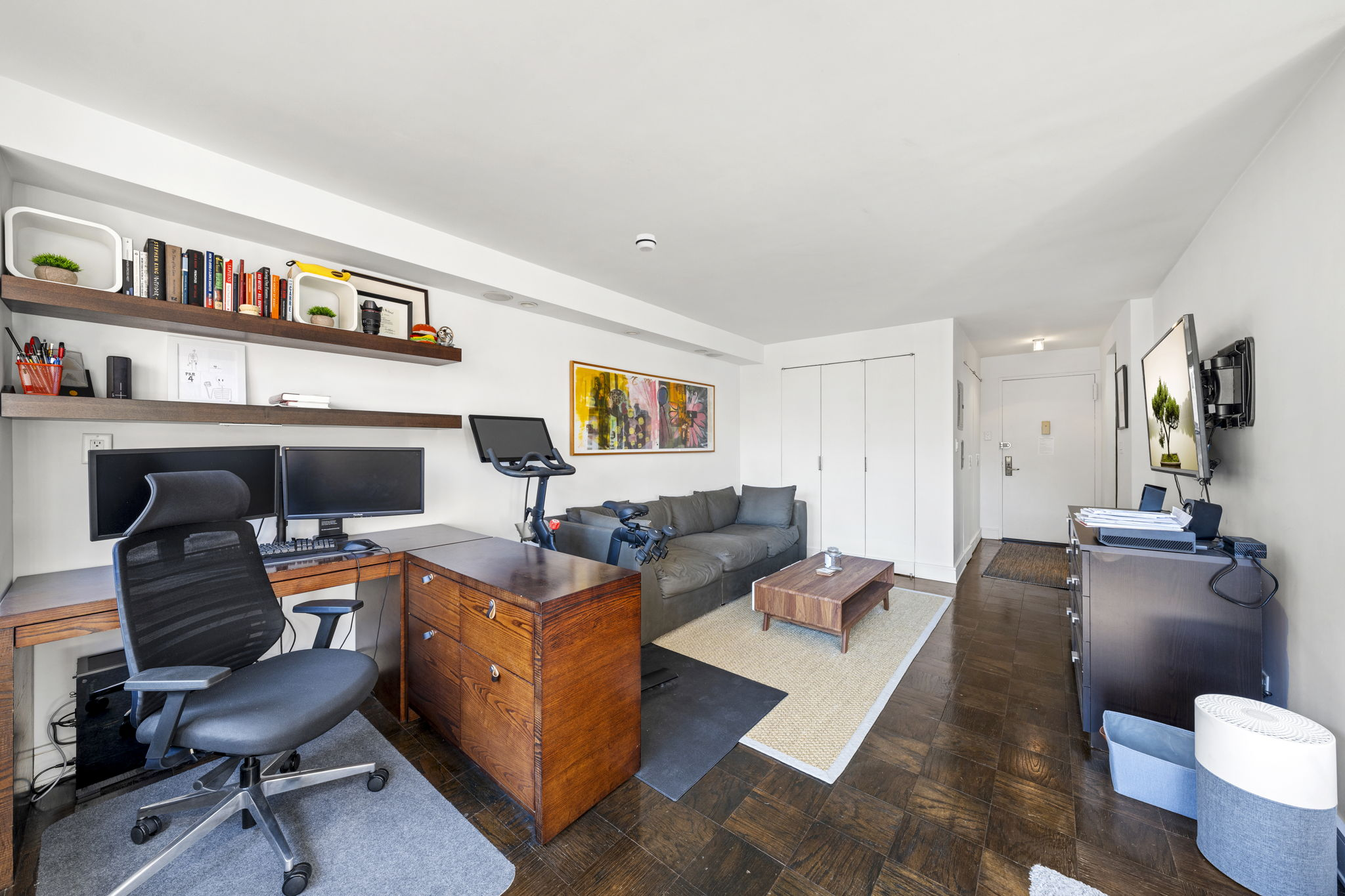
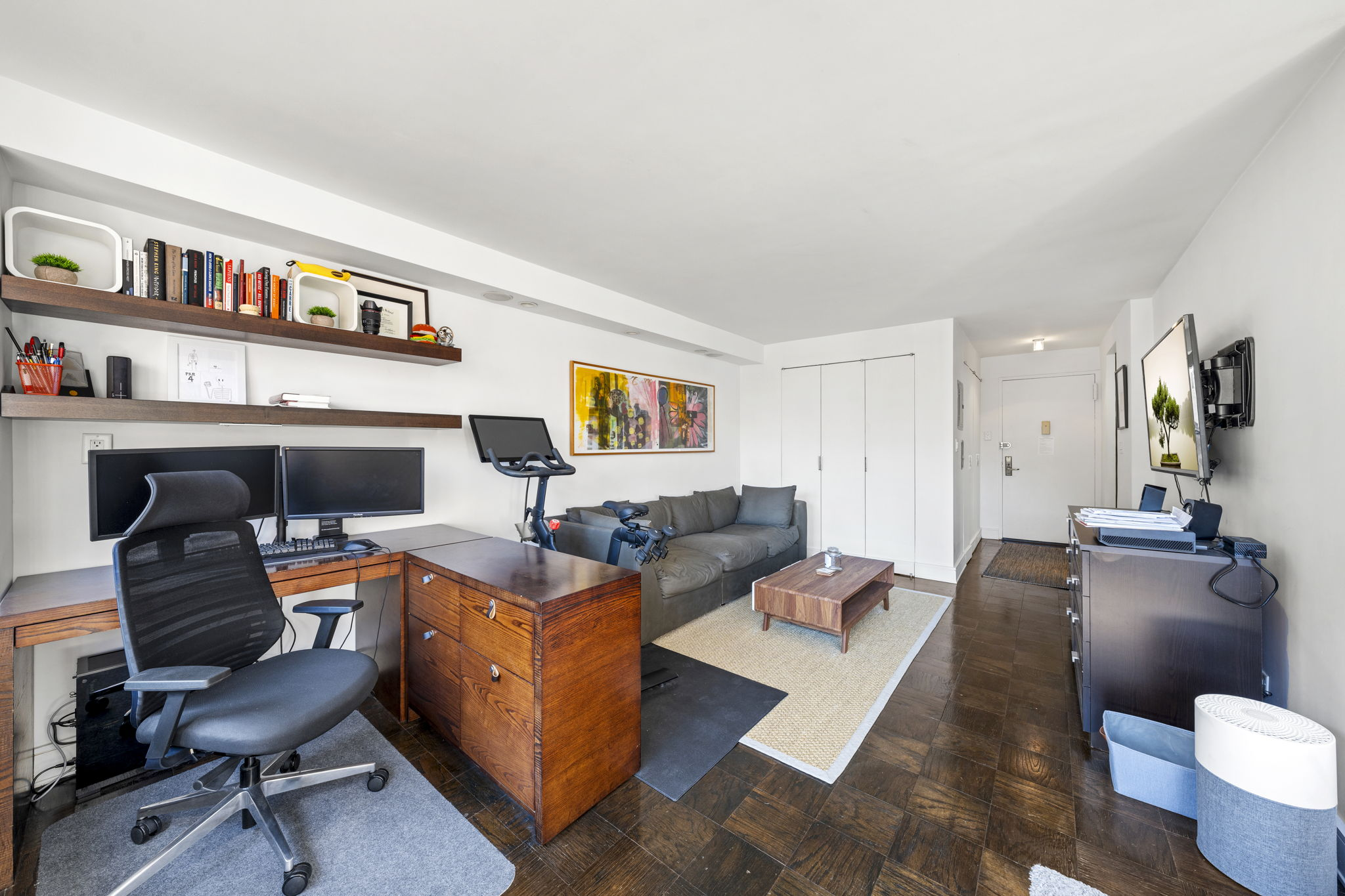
- smoke detector [635,233,657,253]
